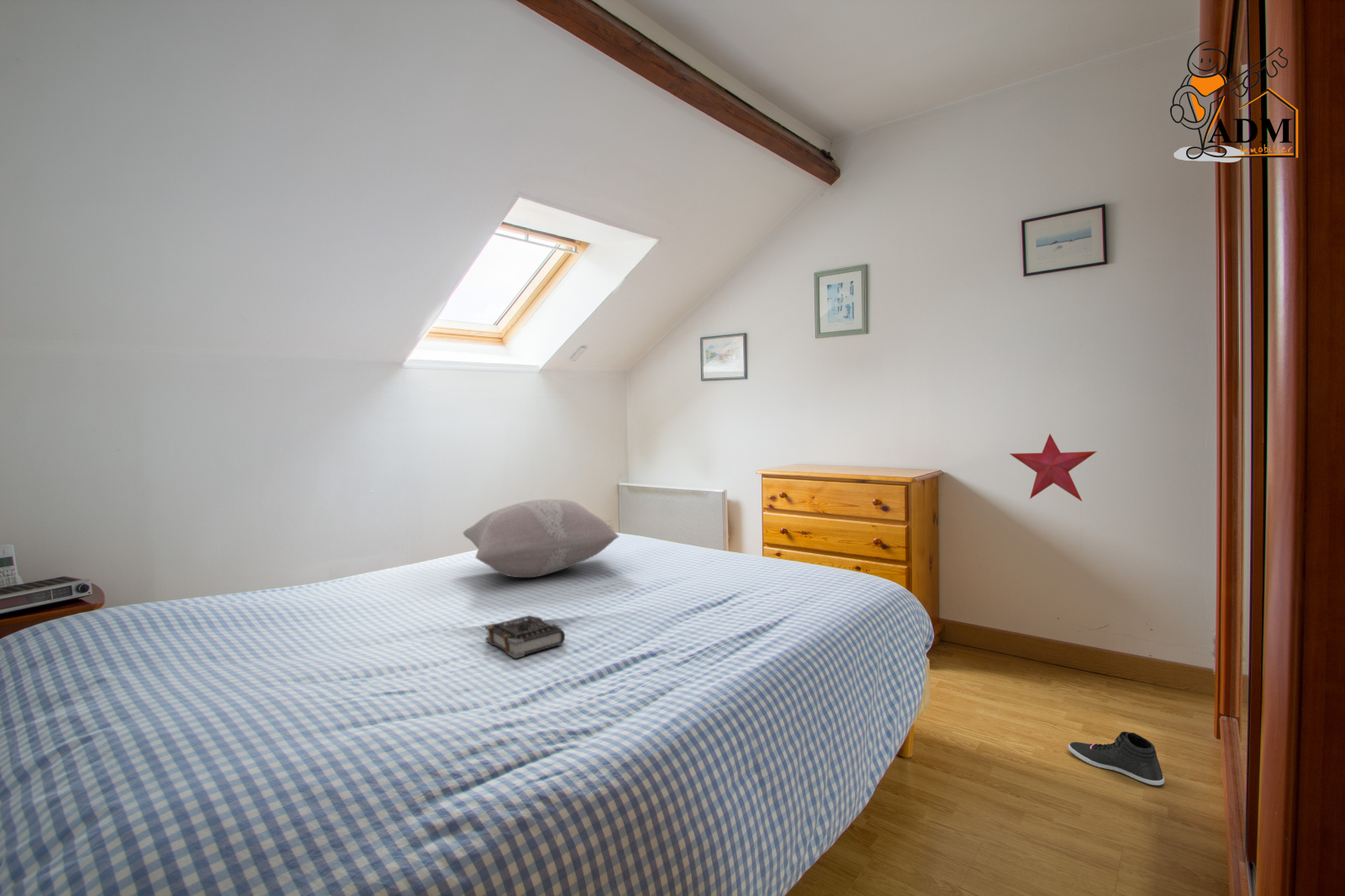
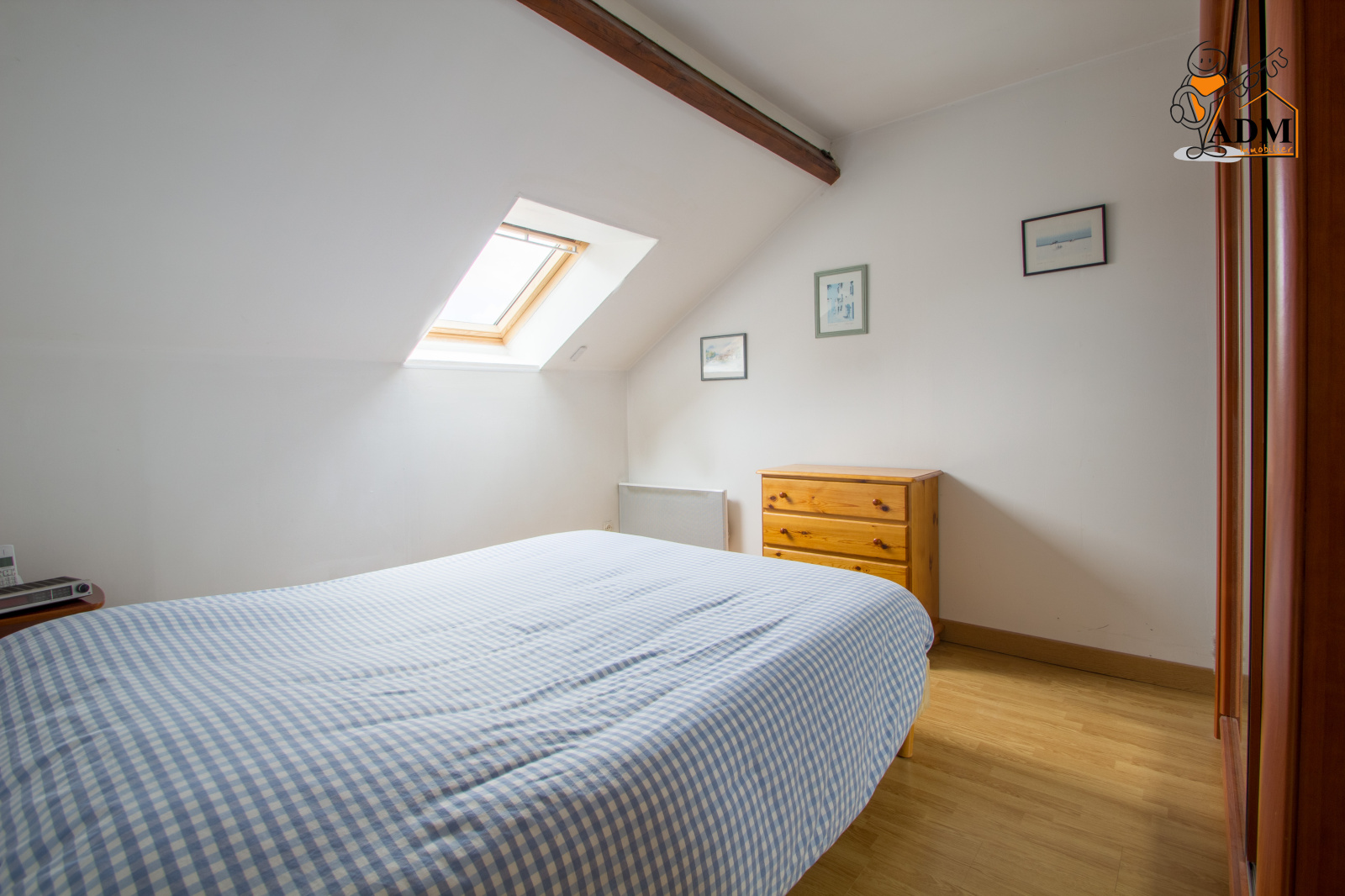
- sneaker [1068,730,1165,786]
- book [484,614,566,660]
- decorative star [1009,433,1098,503]
- decorative pillow [462,498,620,578]
